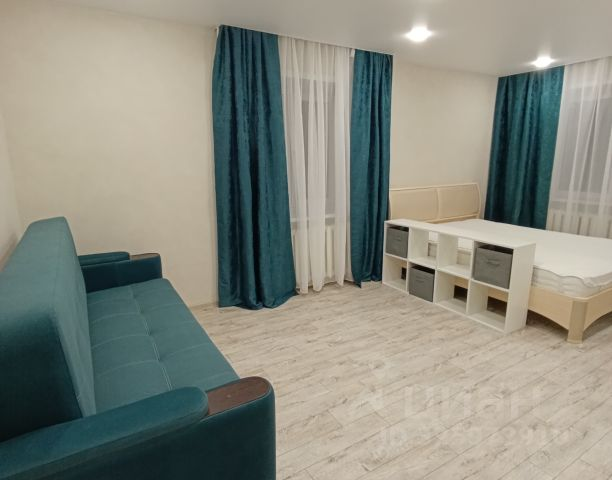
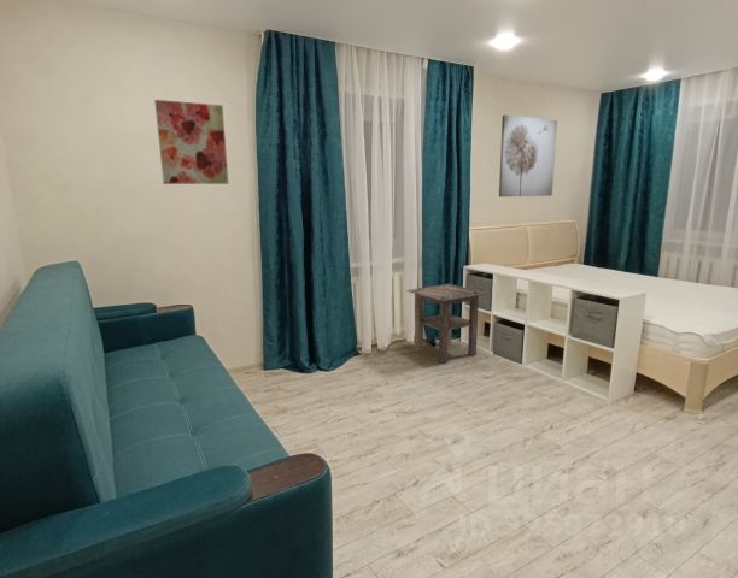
+ side table [406,283,488,365]
+ wall art [498,113,558,197]
+ wall art [153,99,229,185]
